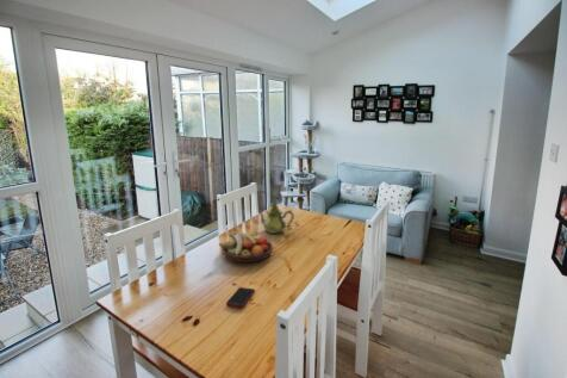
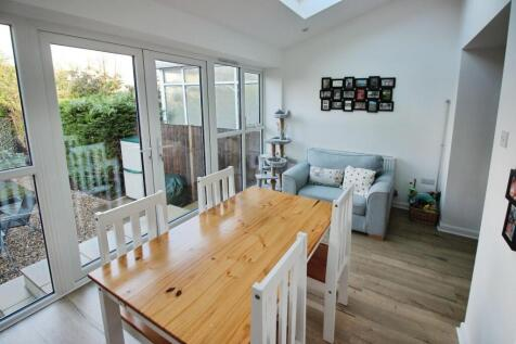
- teapot [257,194,295,235]
- cell phone [225,286,256,309]
- fruit bowl [218,231,274,264]
